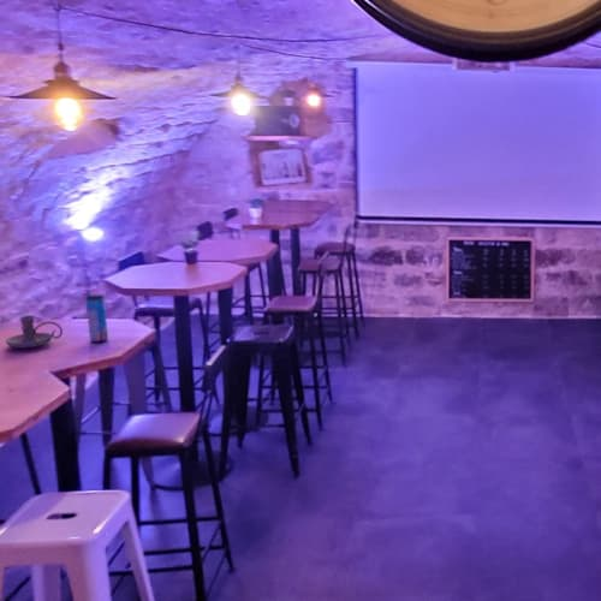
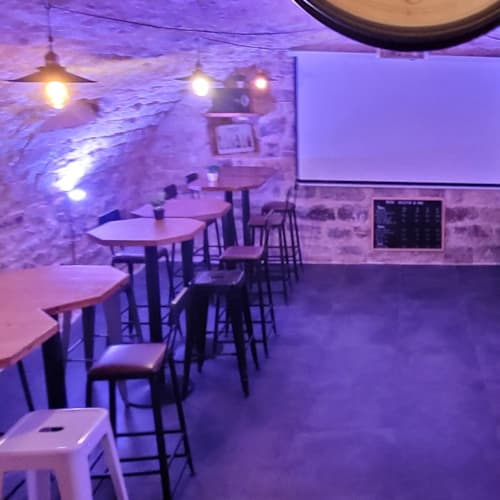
- beverage can [84,293,109,344]
- candle holder [5,315,64,349]
